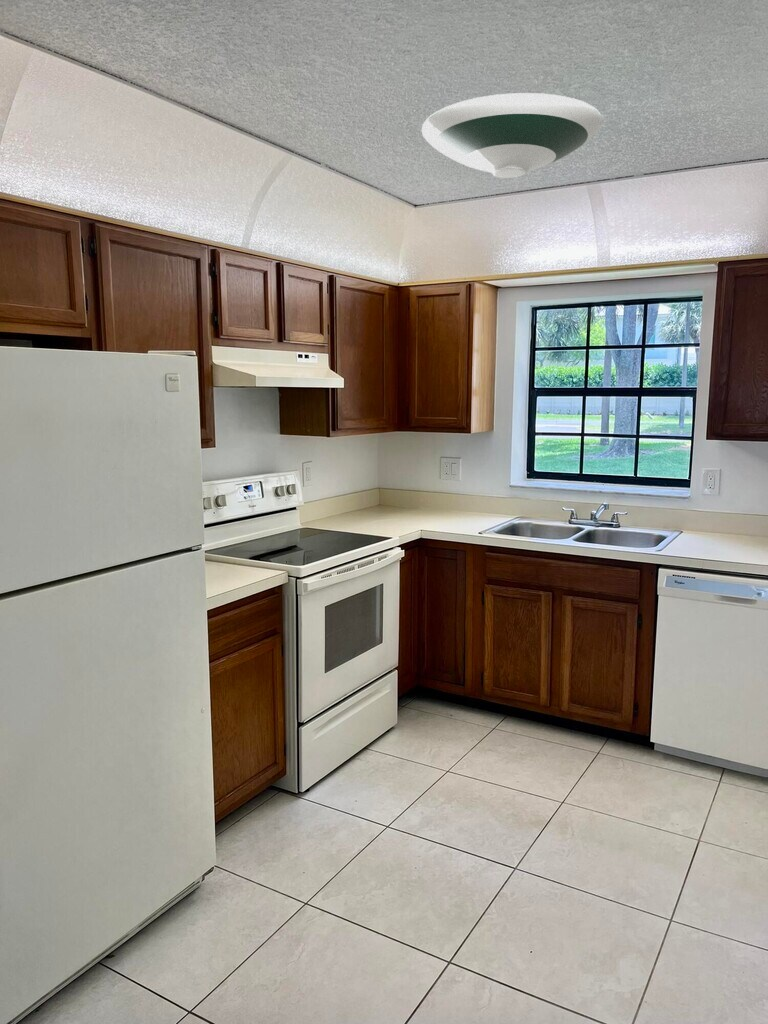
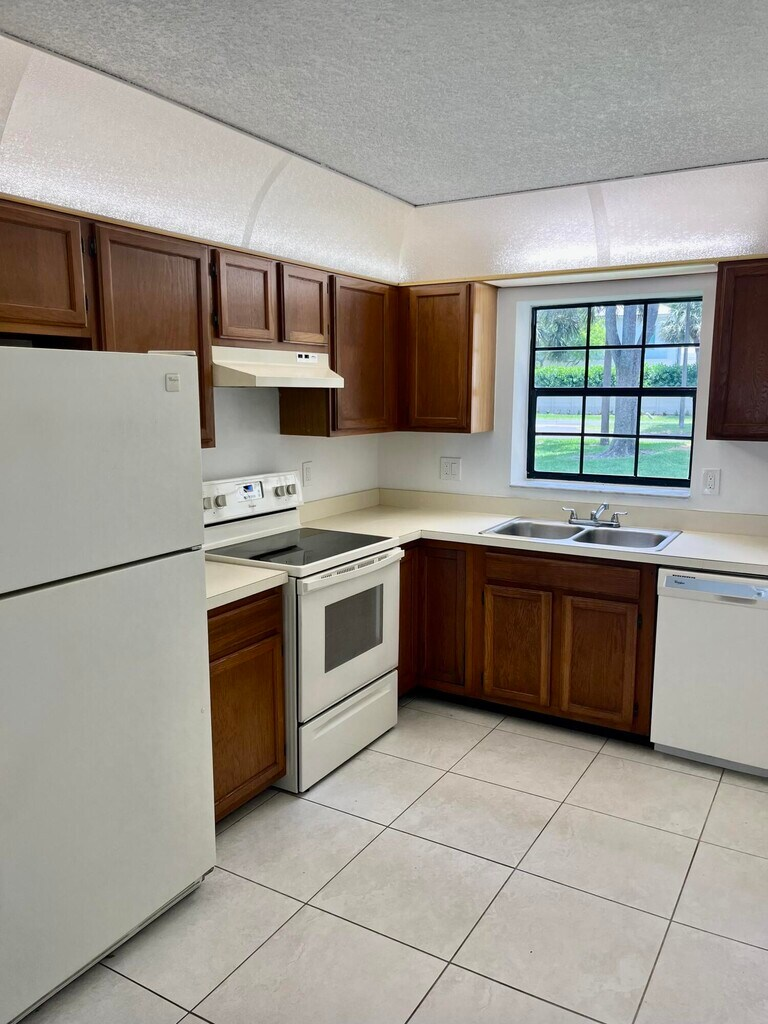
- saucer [421,92,603,179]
